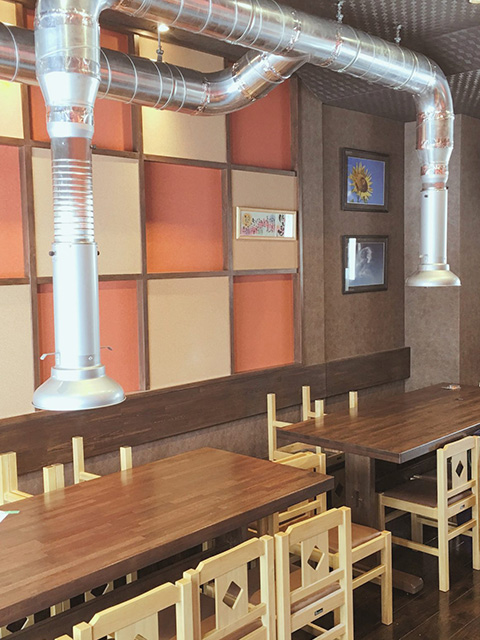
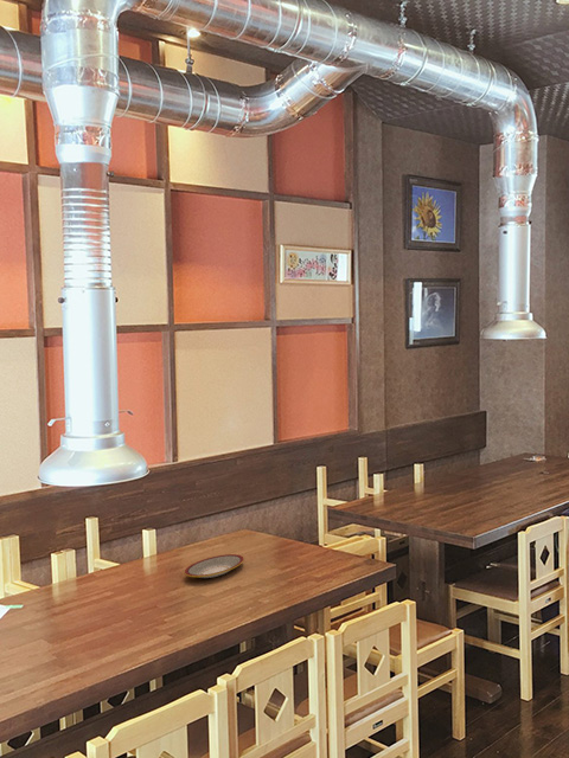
+ plate [184,553,244,579]
